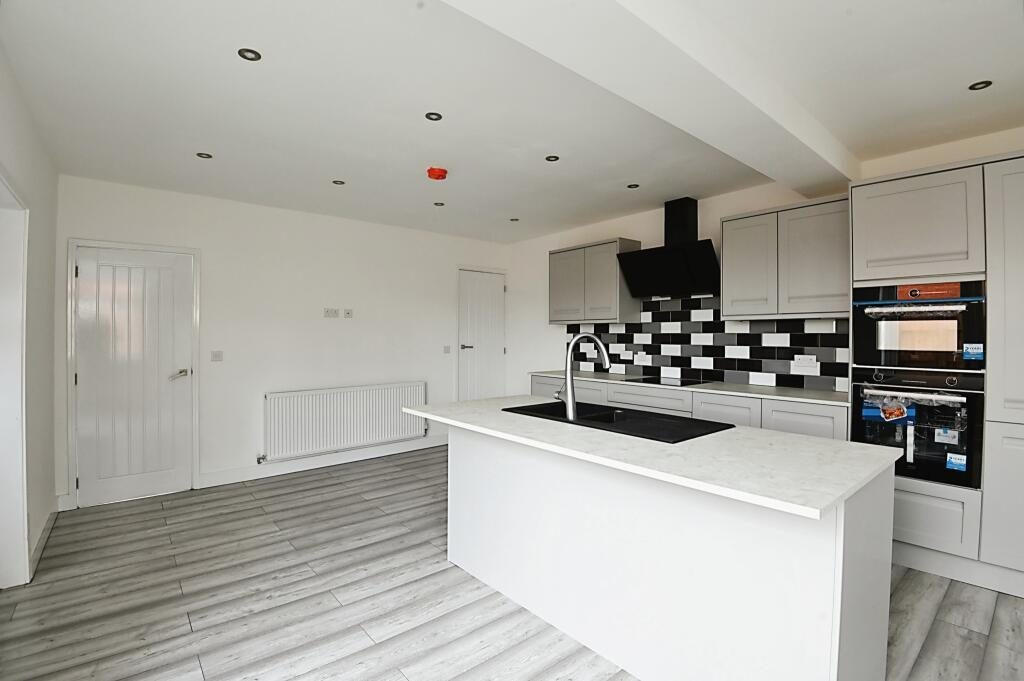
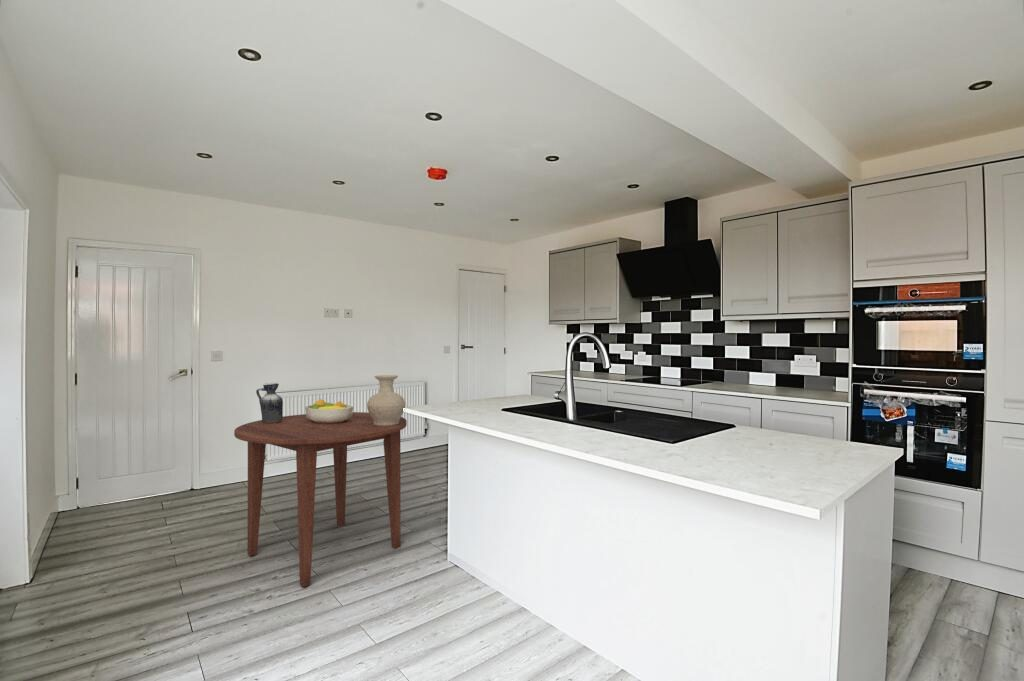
+ ceramic jug [255,382,284,423]
+ fruit bowl [304,398,354,424]
+ dining table [233,411,408,588]
+ vase [366,374,406,426]
